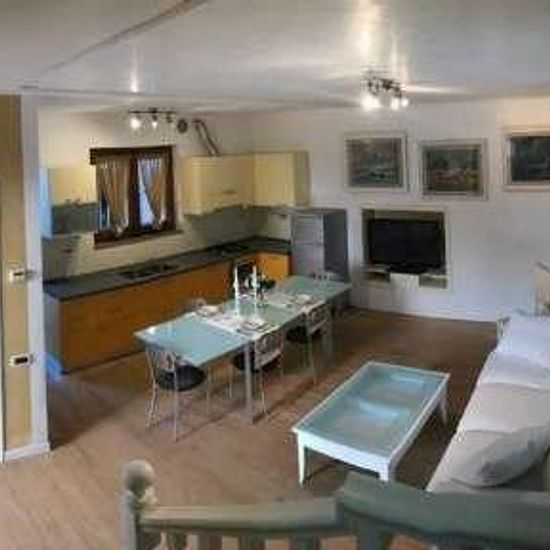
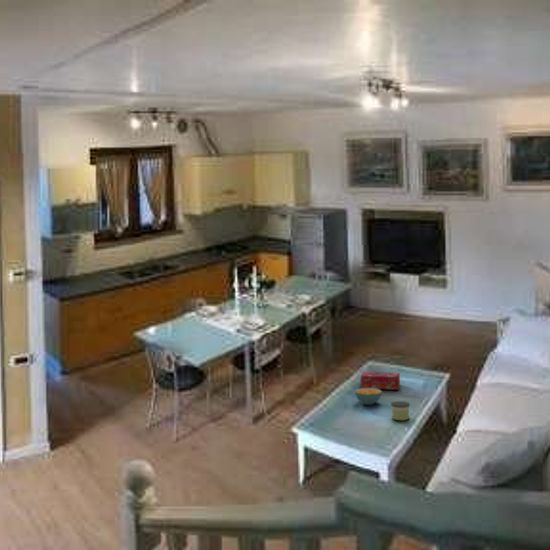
+ tissue box [360,371,401,390]
+ cereal bowl [354,388,383,406]
+ candle [390,400,411,421]
